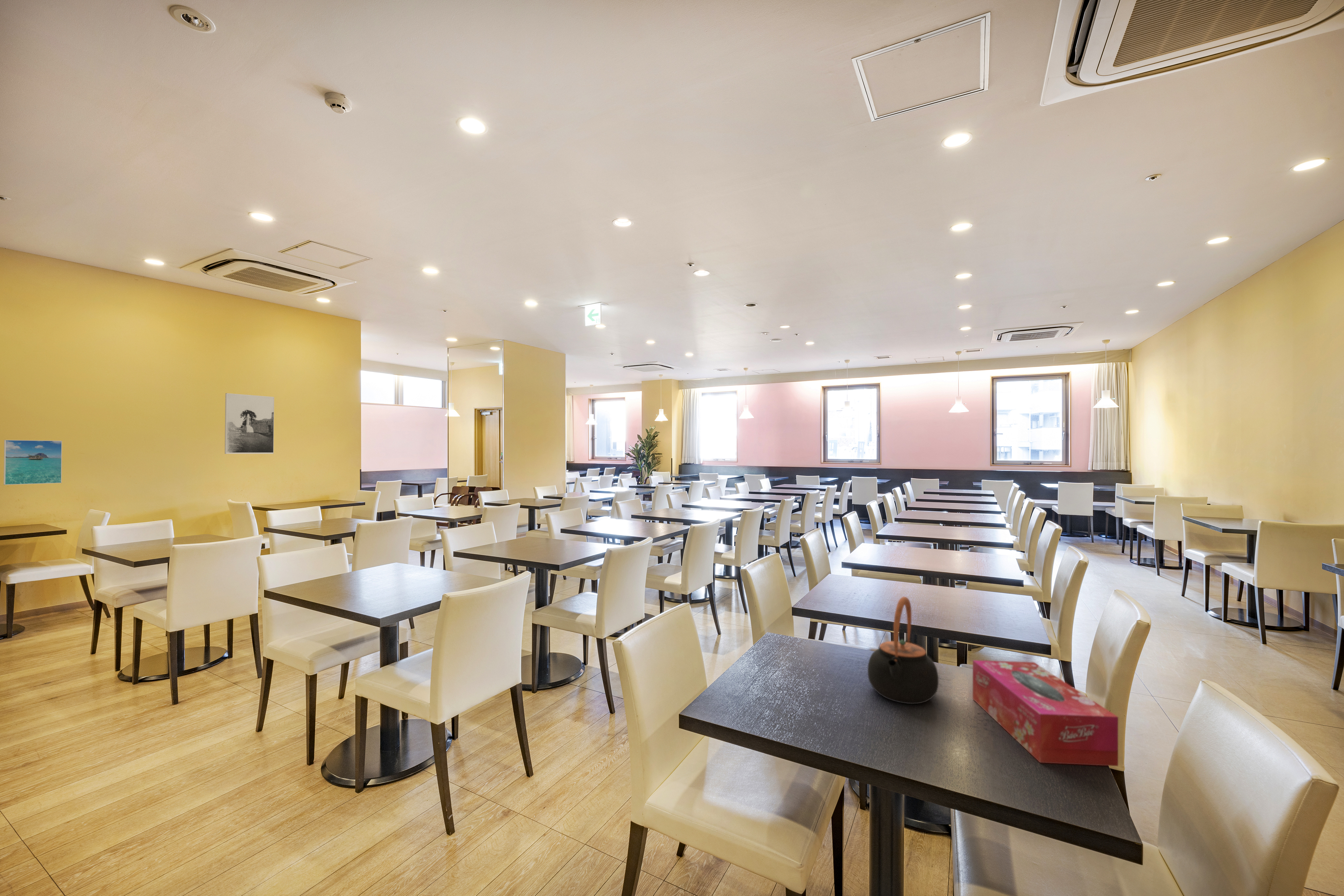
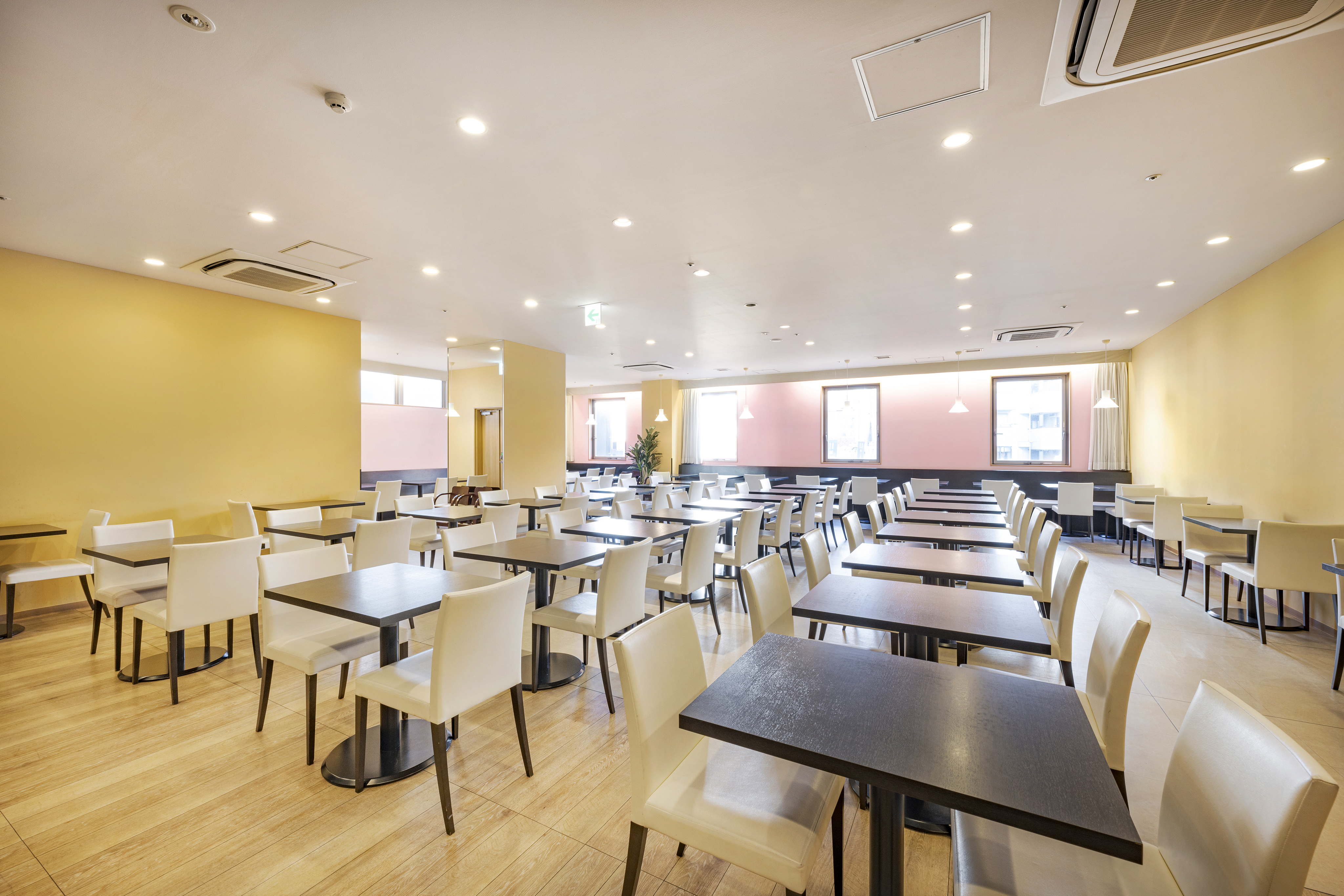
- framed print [3,440,62,485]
- tissue box [972,660,1119,766]
- teapot [867,596,939,704]
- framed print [224,393,275,454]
